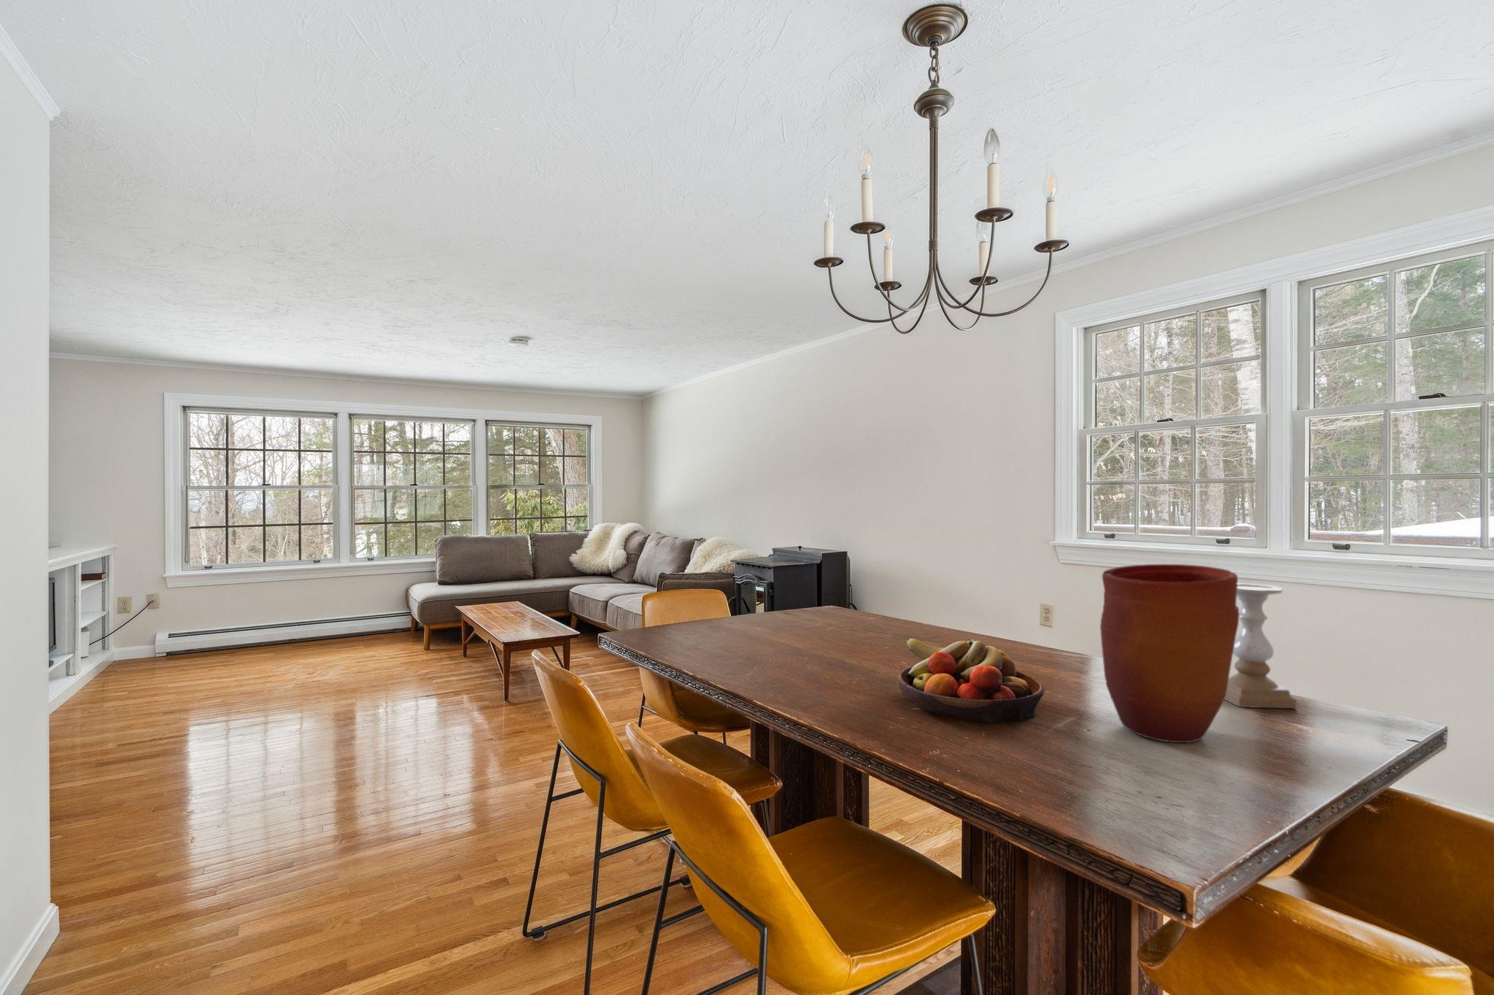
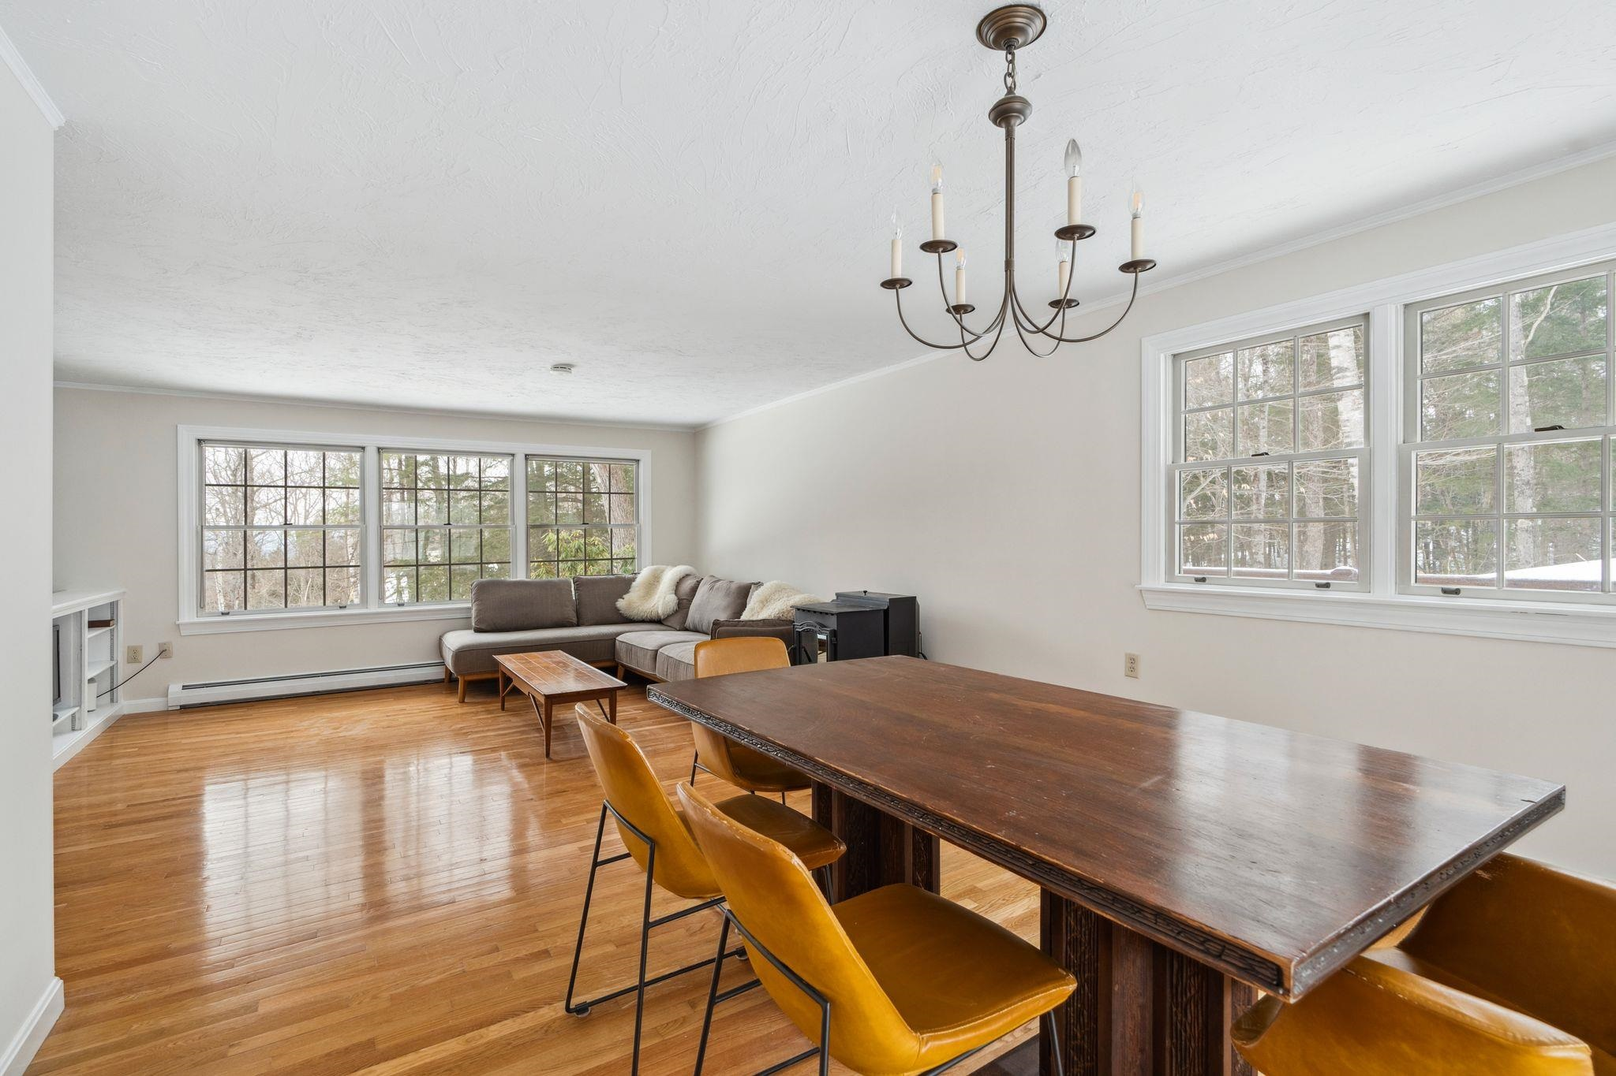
- candle holder [1224,582,1297,710]
- vase [1100,563,1240,744]
- fruit bowl [898,637,1045,724]
